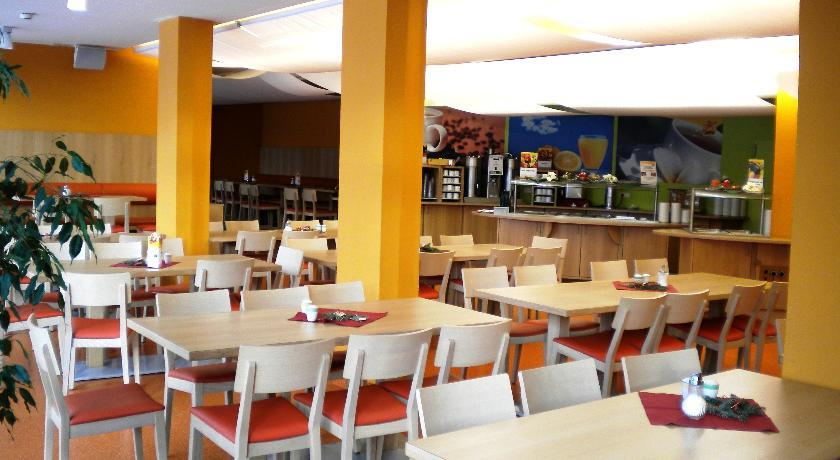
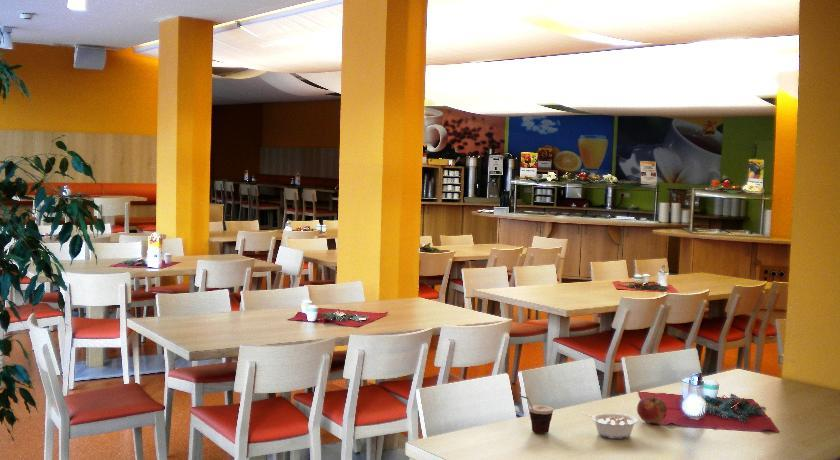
+ fruit [636,396,668,424]
+ legume [581,411,639,440]
+ cup [515,394,554,434]
